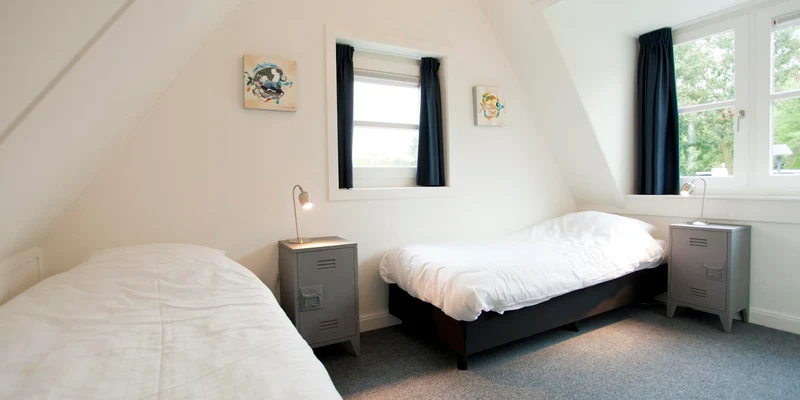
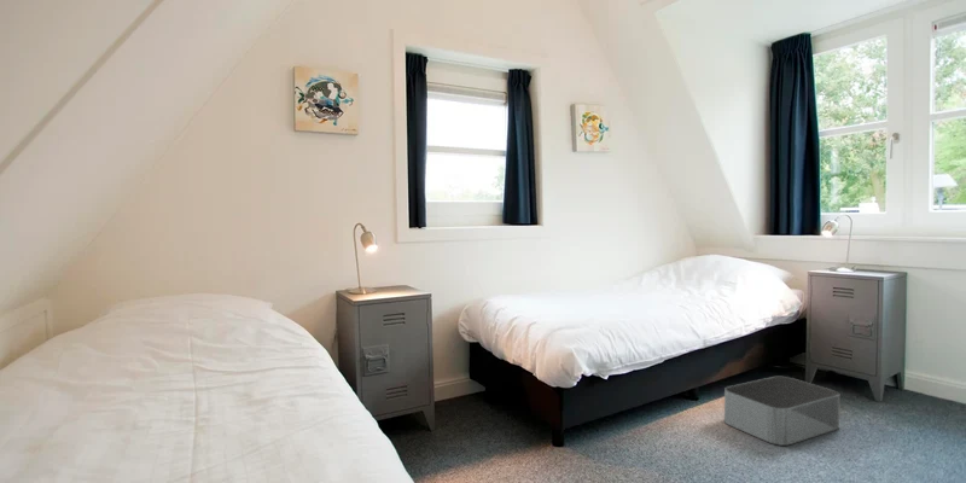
+ storage bin [723,376,840,447]
